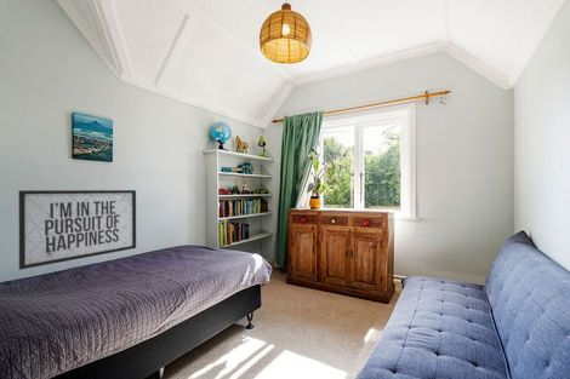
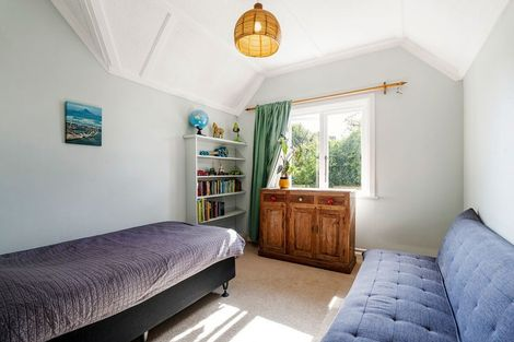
- mirror [17,189,137,271]
